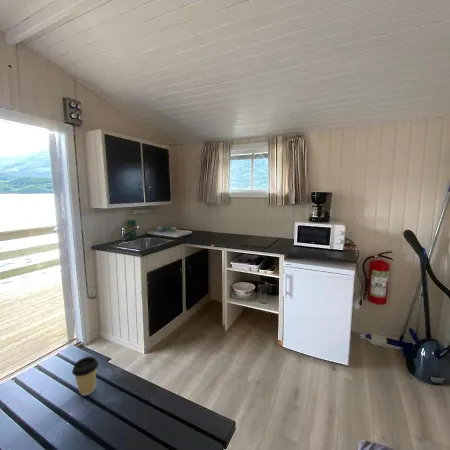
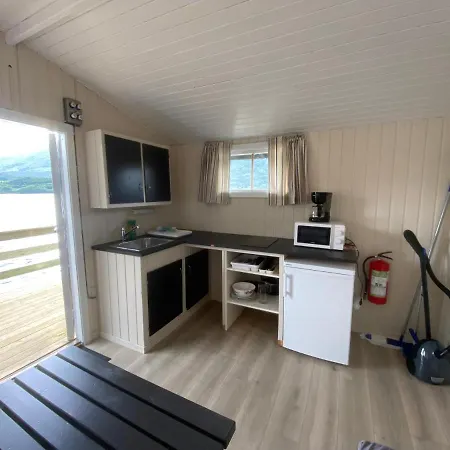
- coffee cup [71,356,99,397]
